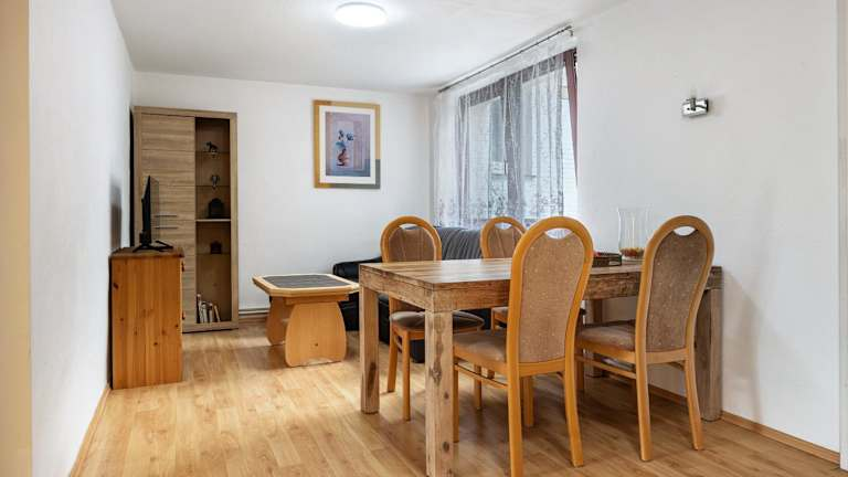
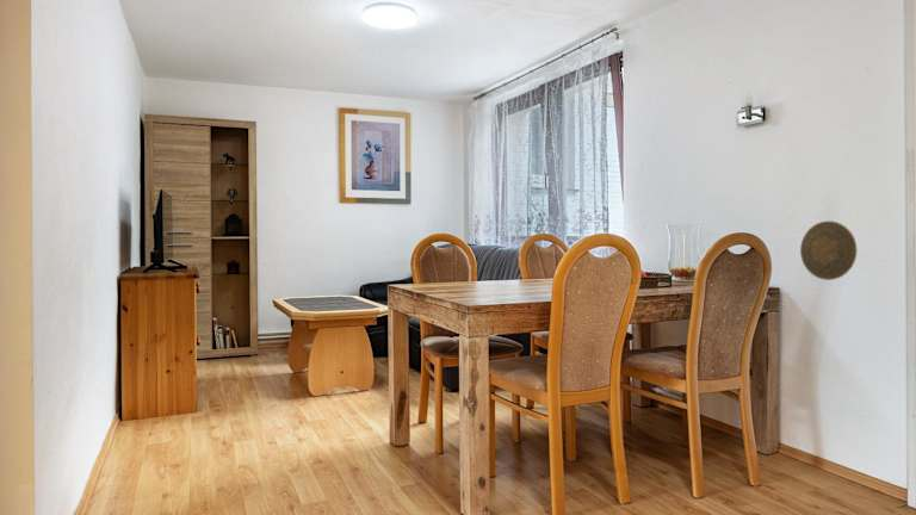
+ decorative plate [799,219,858,281]
